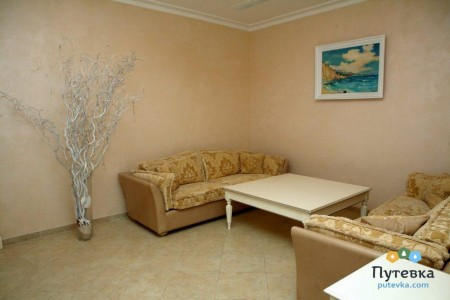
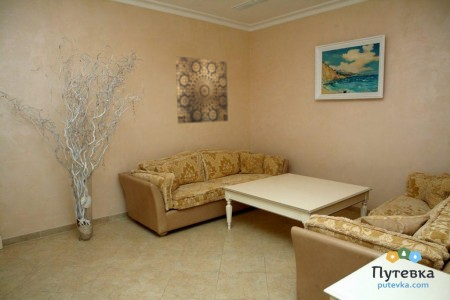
+ wall art [174,55,229,125]
